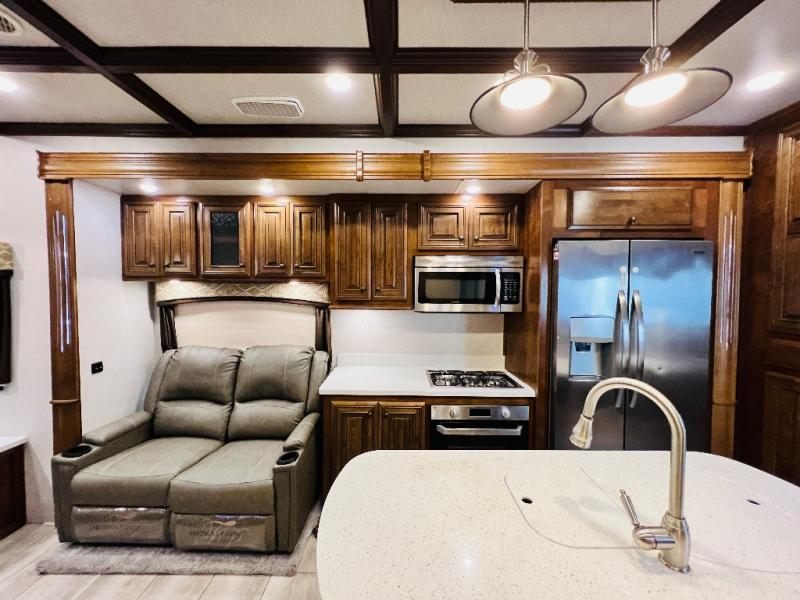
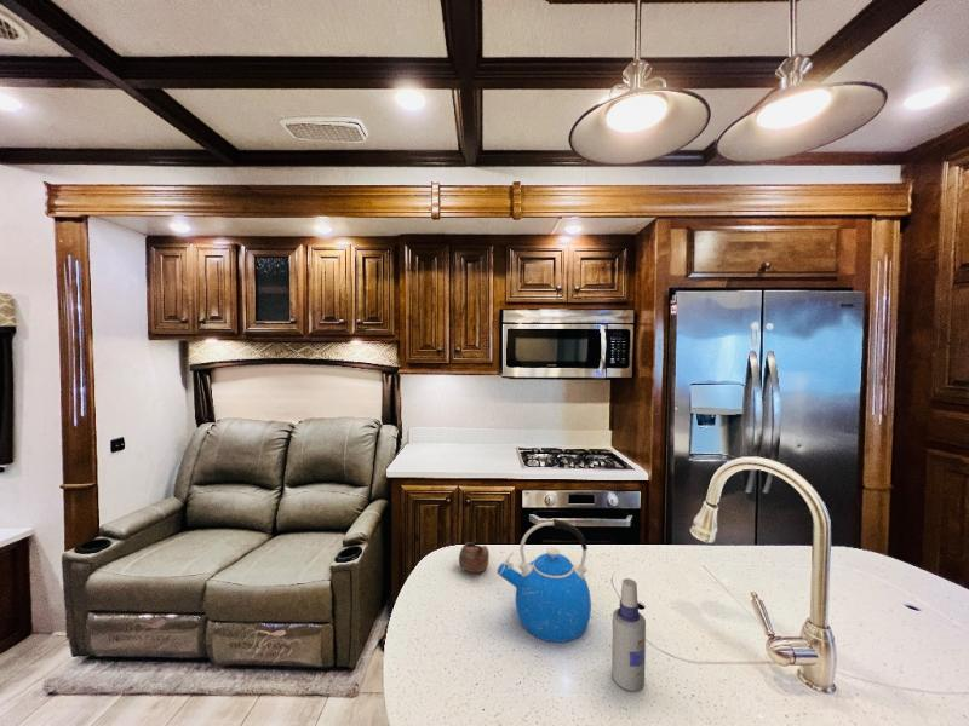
+ spray bottle [610,577,647,692]
+ kettle [497,518,592,644]
+ cup [458,542,491,574]
